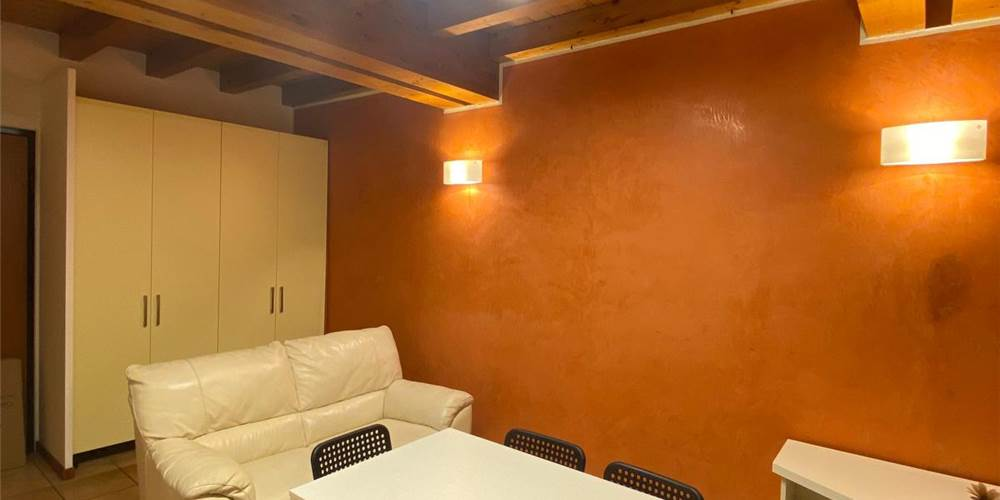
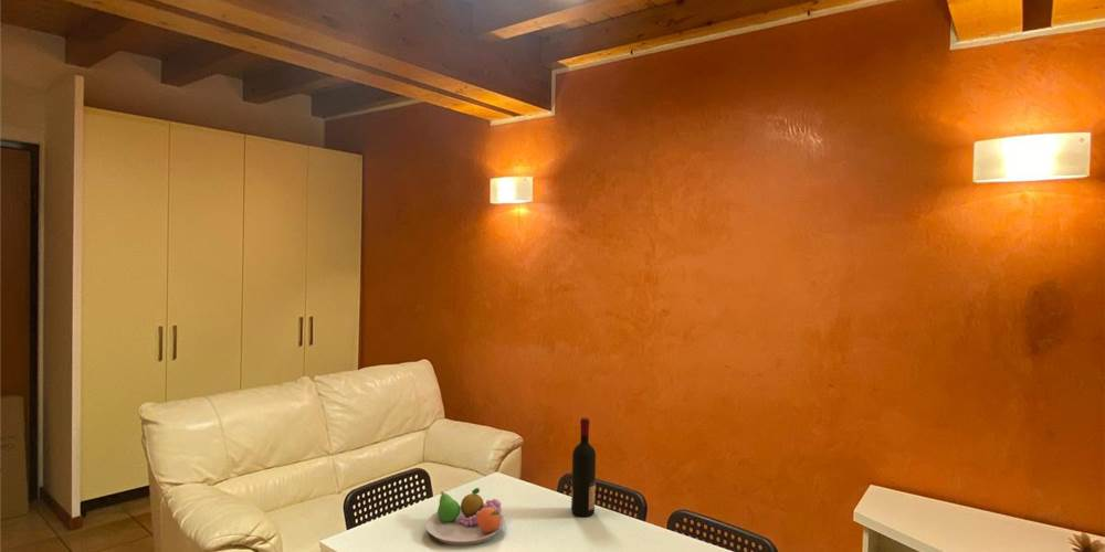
+ alcohol [570,416,597,518]
+ fruit bowl [424,487,506,546]
